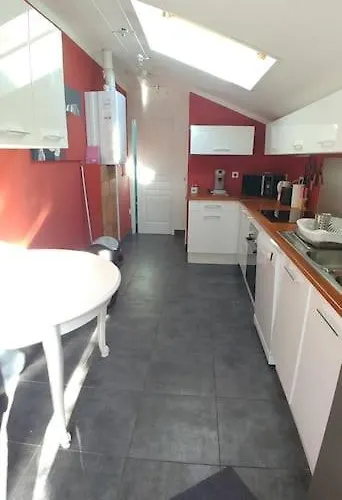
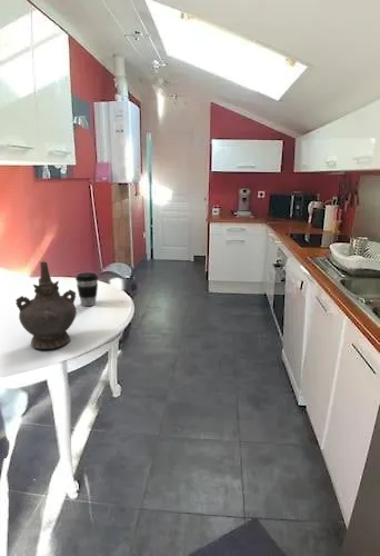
+ coffee cup [74,271,99,307]
+ ceremonial vessel [14,261,78,350]
